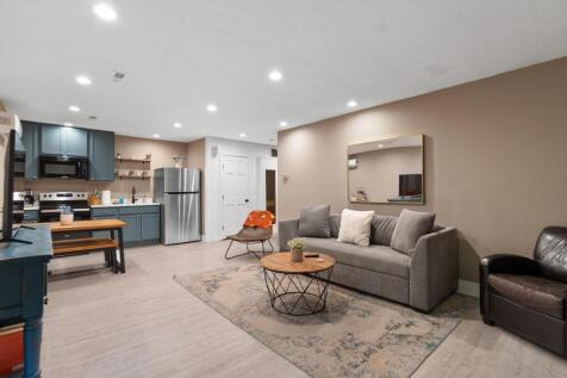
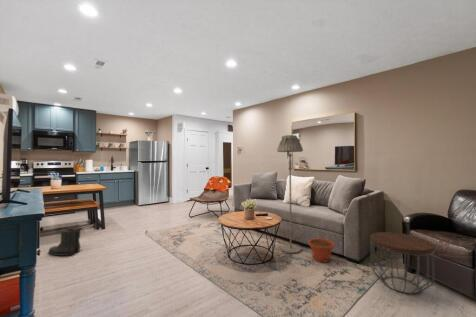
+ side table [369,231,436,295]
+ floor lamp [276,134,304,254]
+ boots [45,226,82,257]
+ plant pot [307,238,336,263]
